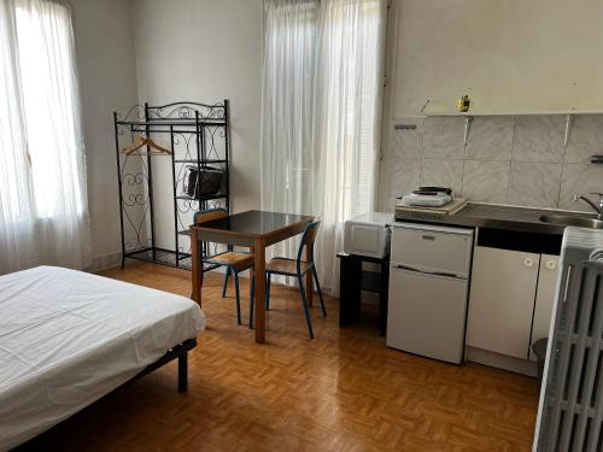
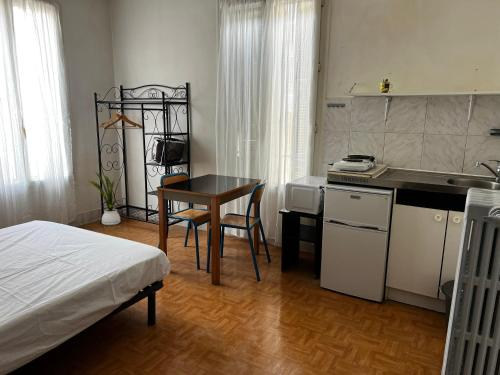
+ house plant [87,171,123,226]
